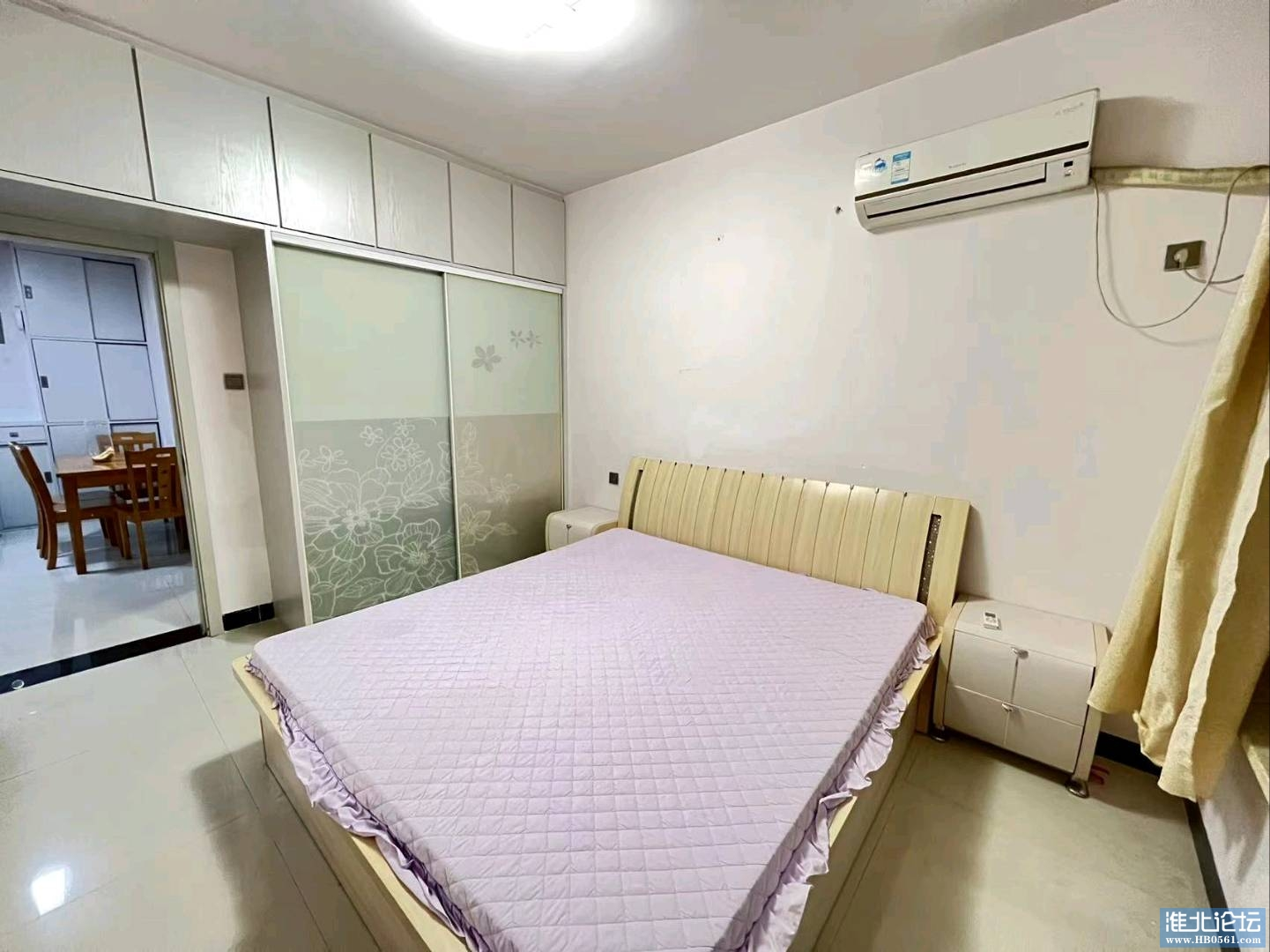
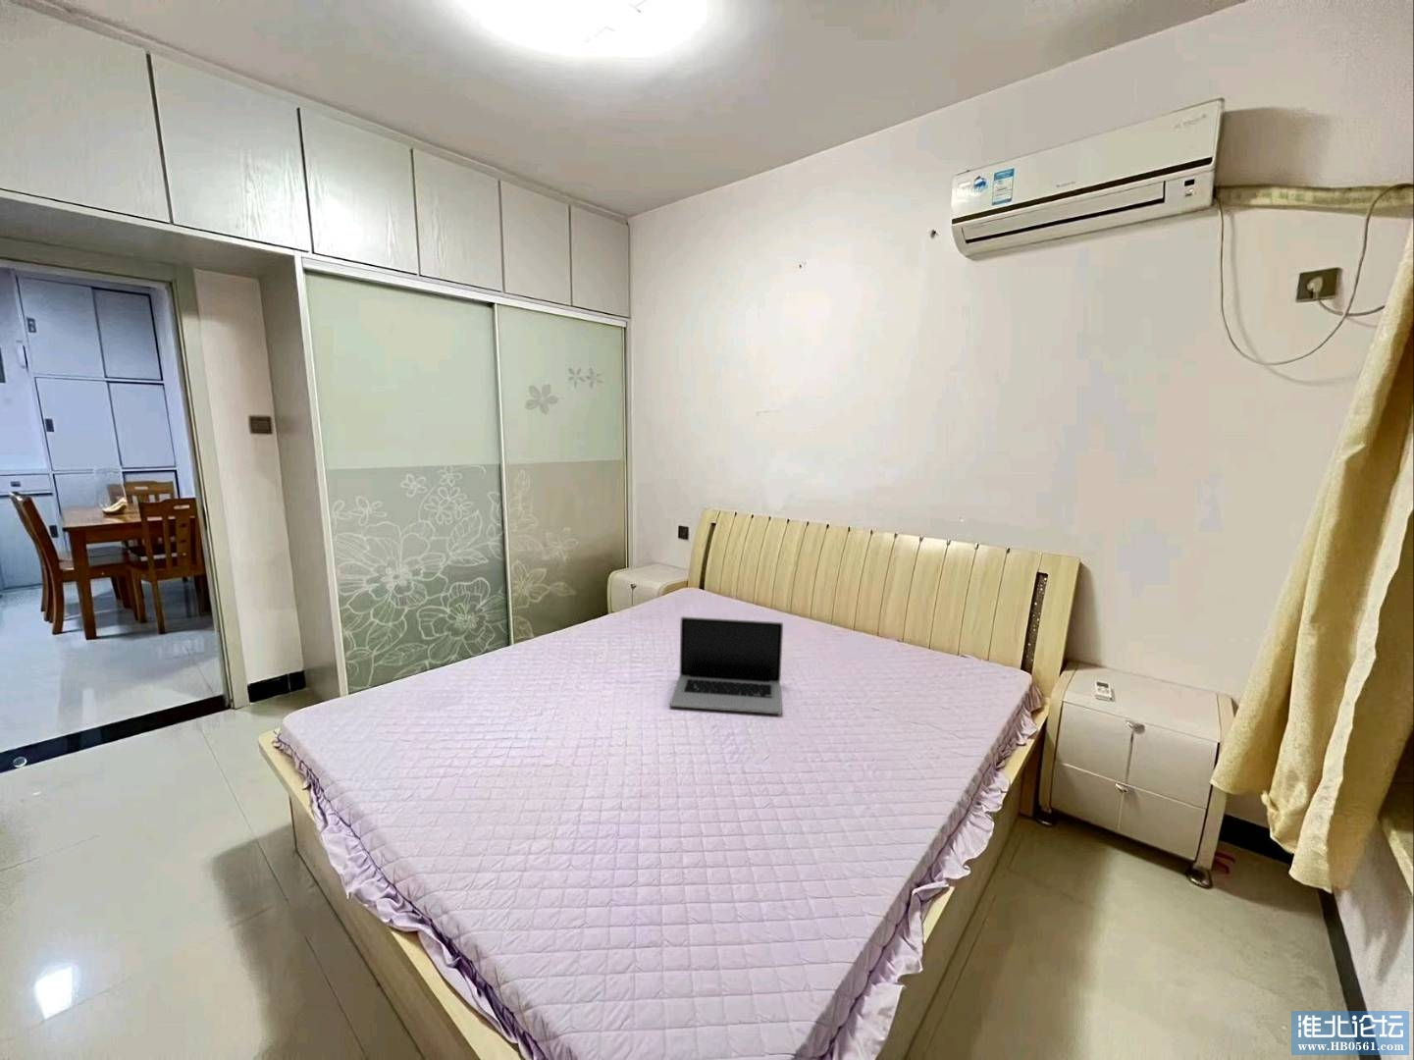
+ laptop [669,616,784,715]
